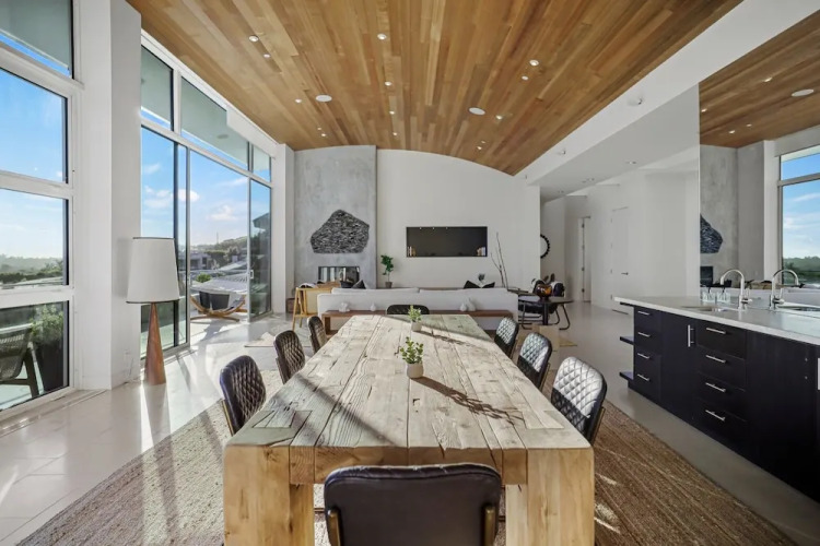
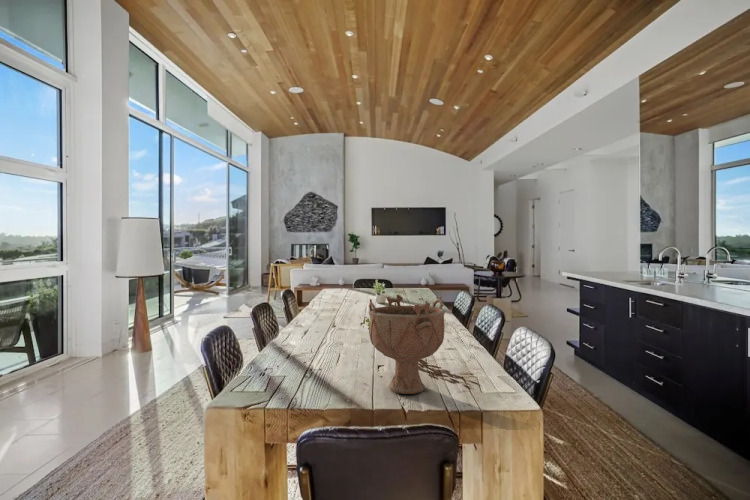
+ decorative bowl [368,294,446,395]
